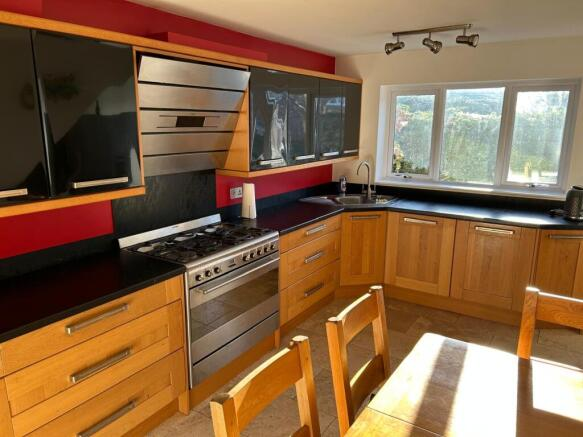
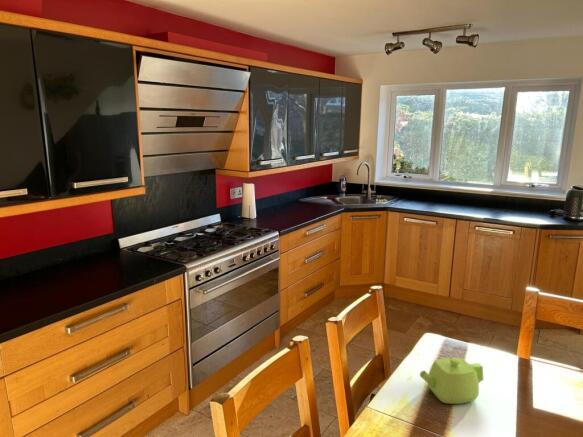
+ teapot [419,357,484,405]
